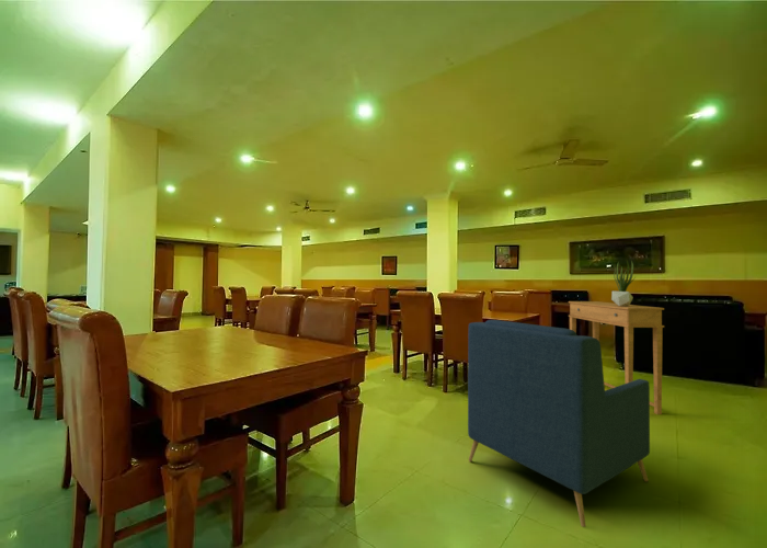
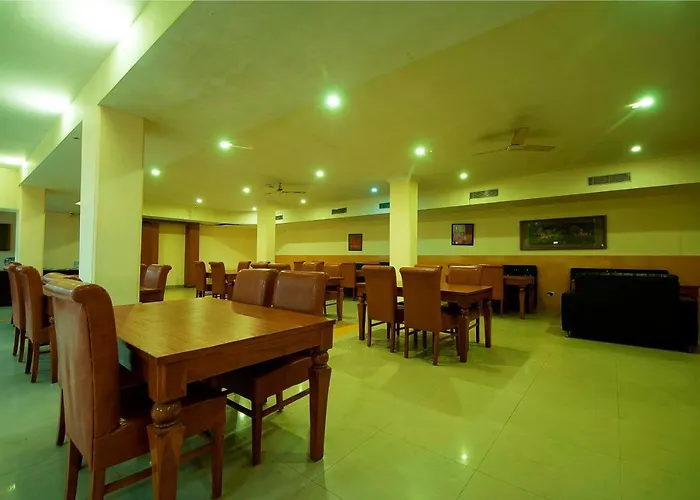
- side table [568,300,665,415]
- armchair [467,319,651,528]
- potted plant [610,260,637,307]
